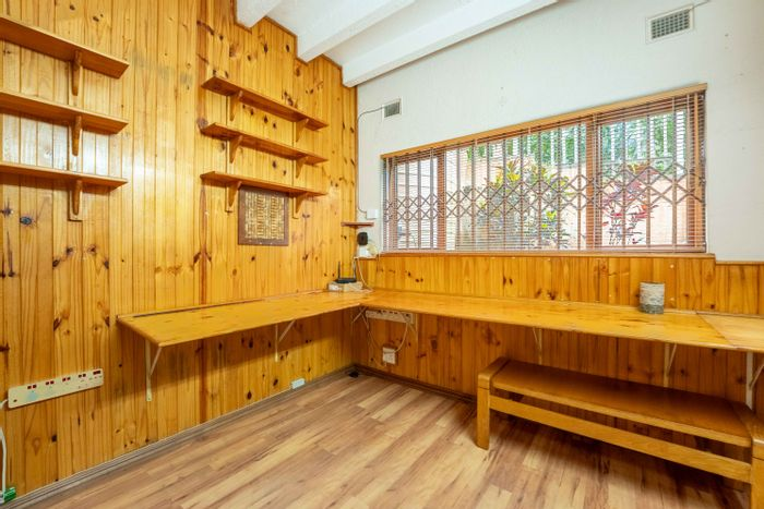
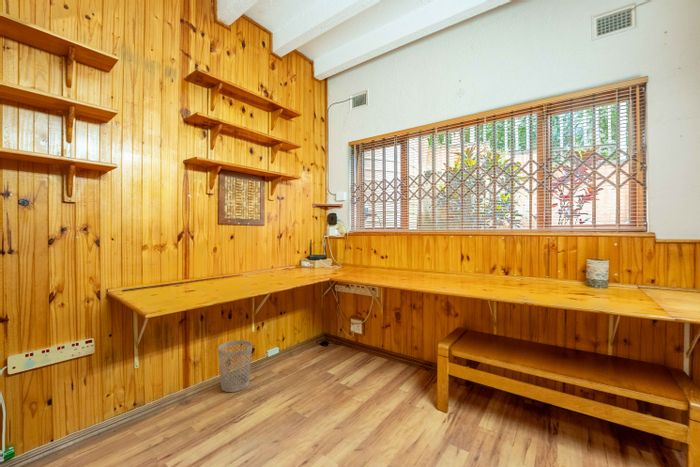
+ wastebasket [217,339,253,393]
